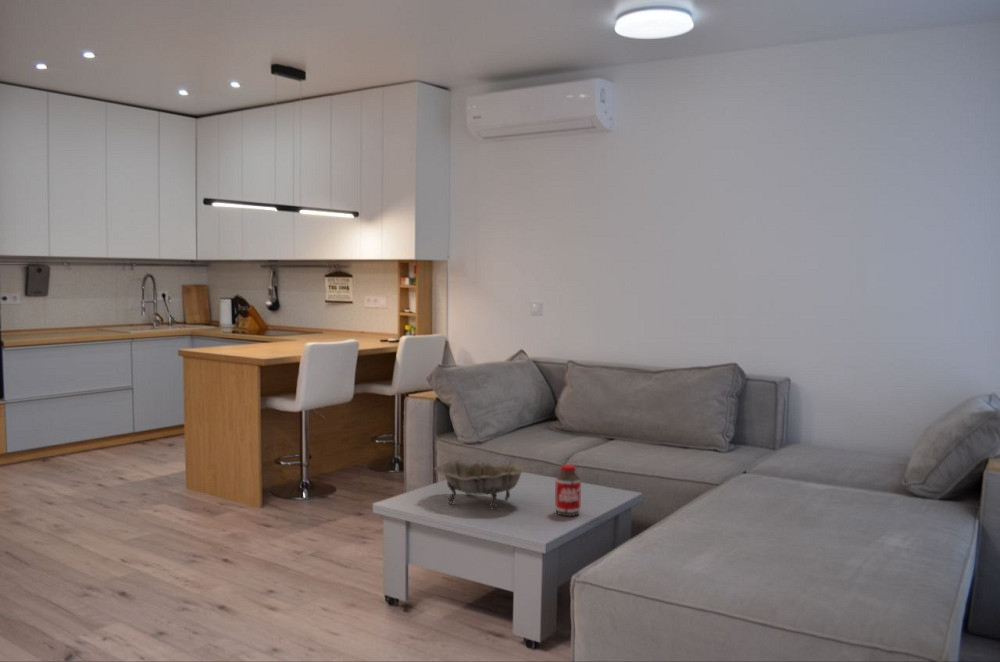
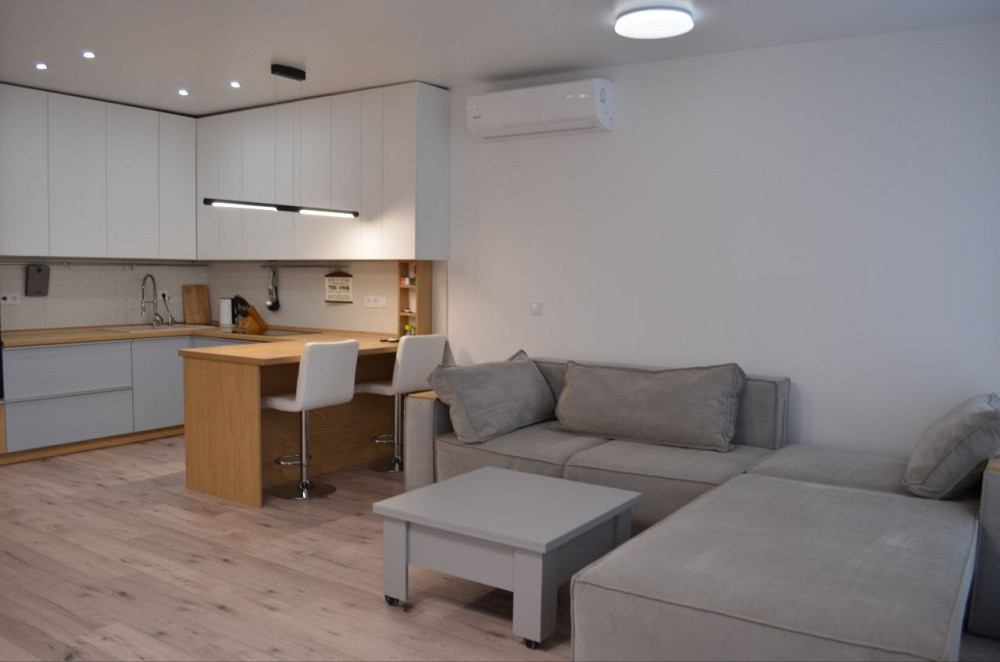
- decorative bowl [432,459,530,511]
- bottle [554,464,582,517]
